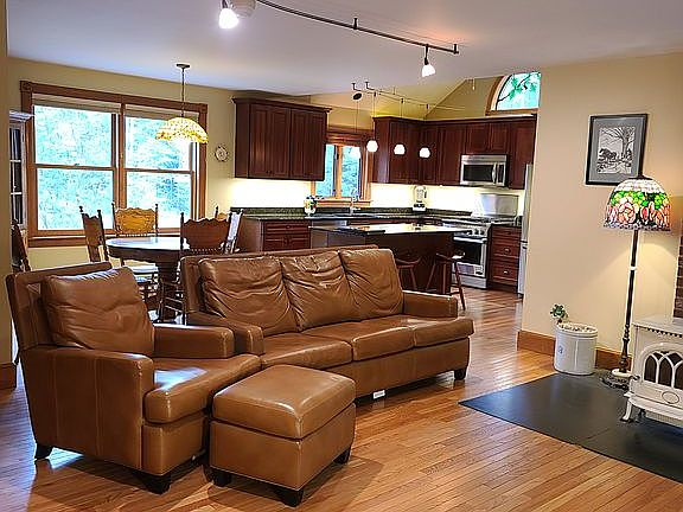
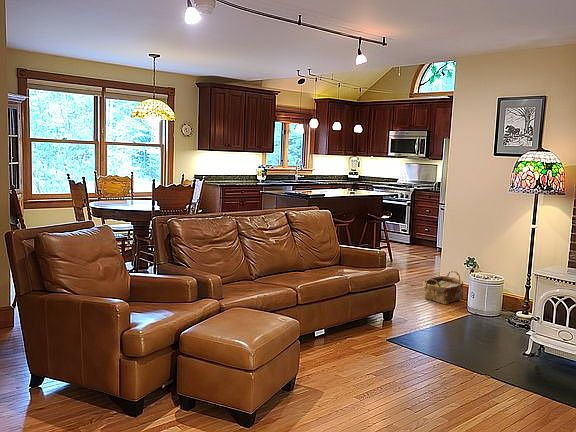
+ woven basket [422,270,464,305]
